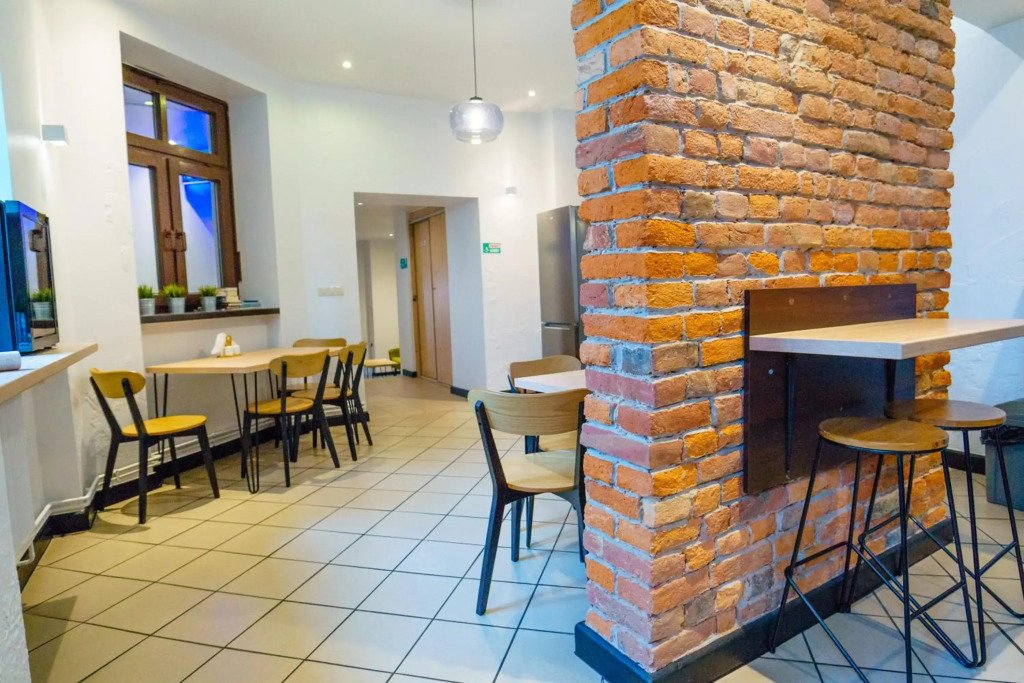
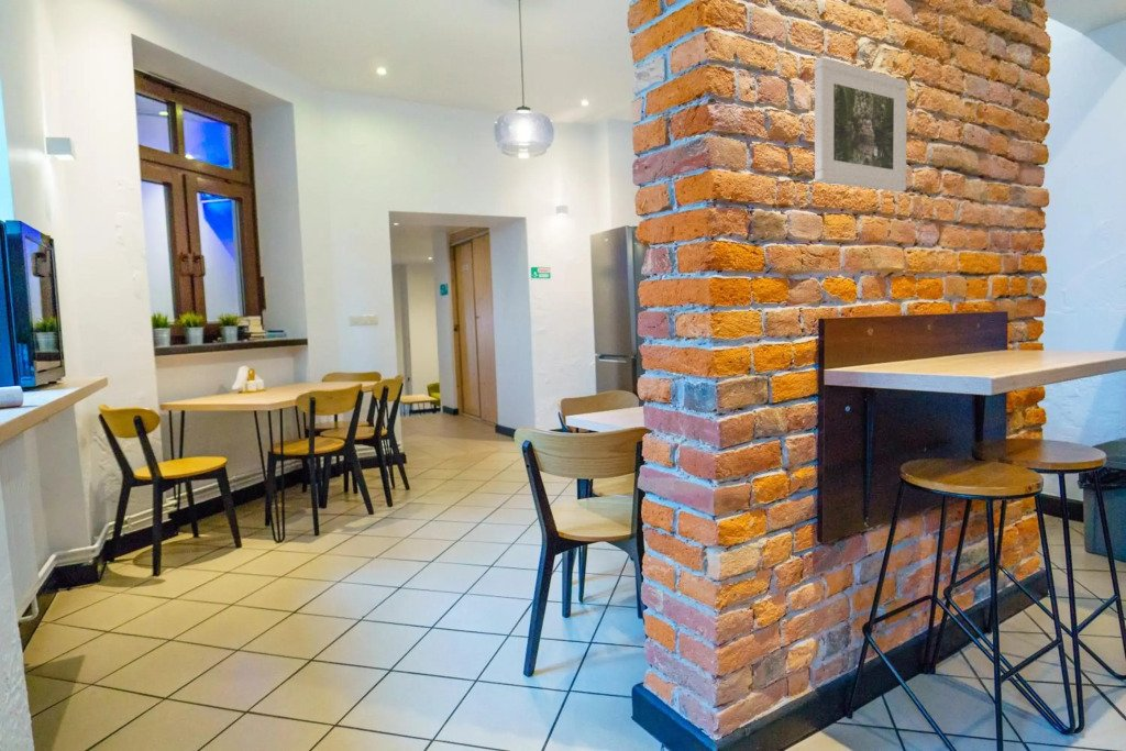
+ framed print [814,56,908,192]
